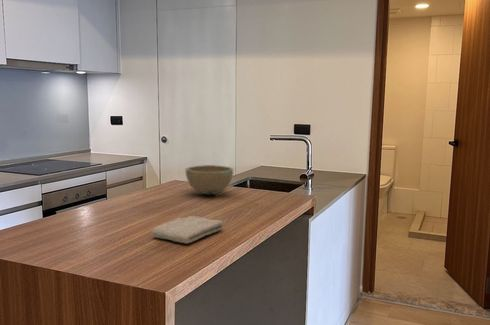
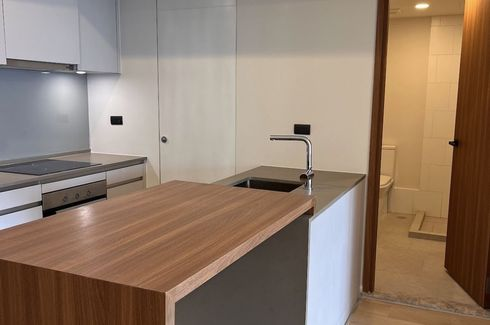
- bowl [185,164,234,196]
- washcloth [150,215,224,244]
